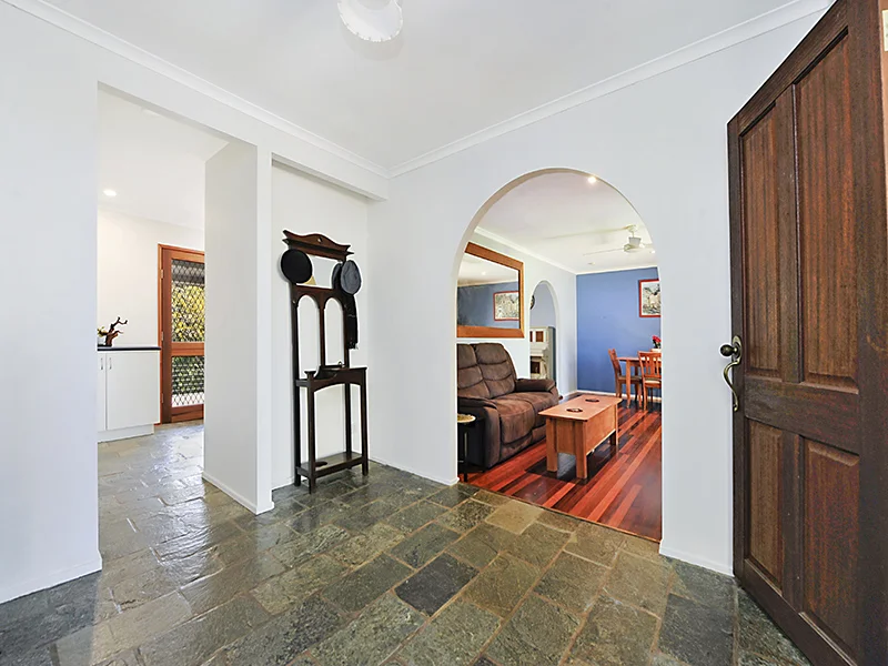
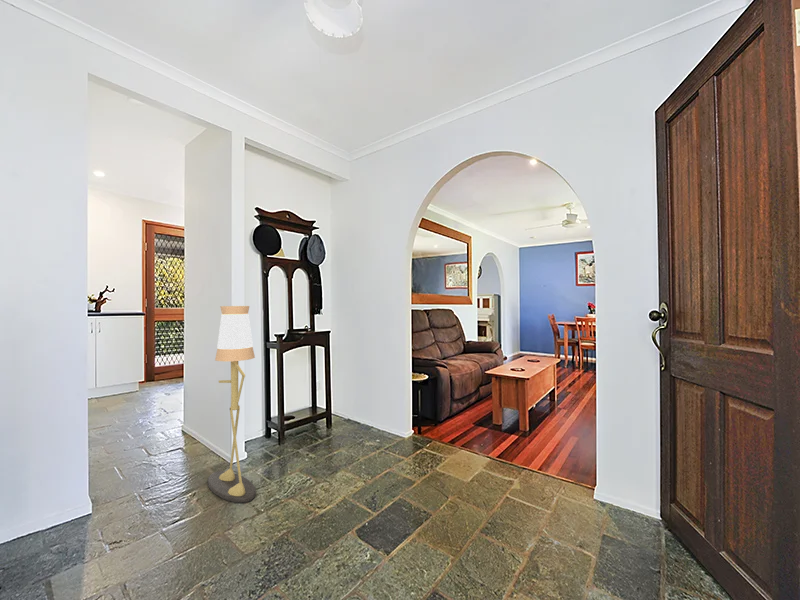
+ floor lamp [207,305,257,504]
